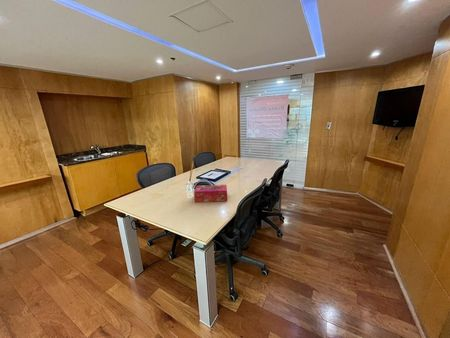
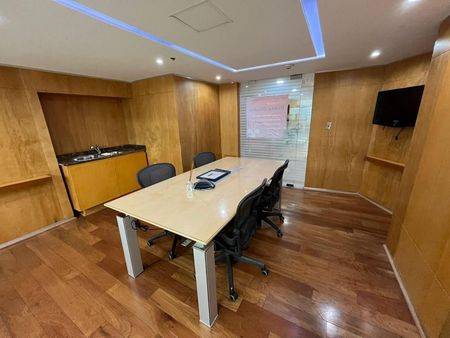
- tissue box [193,184,228,203]
